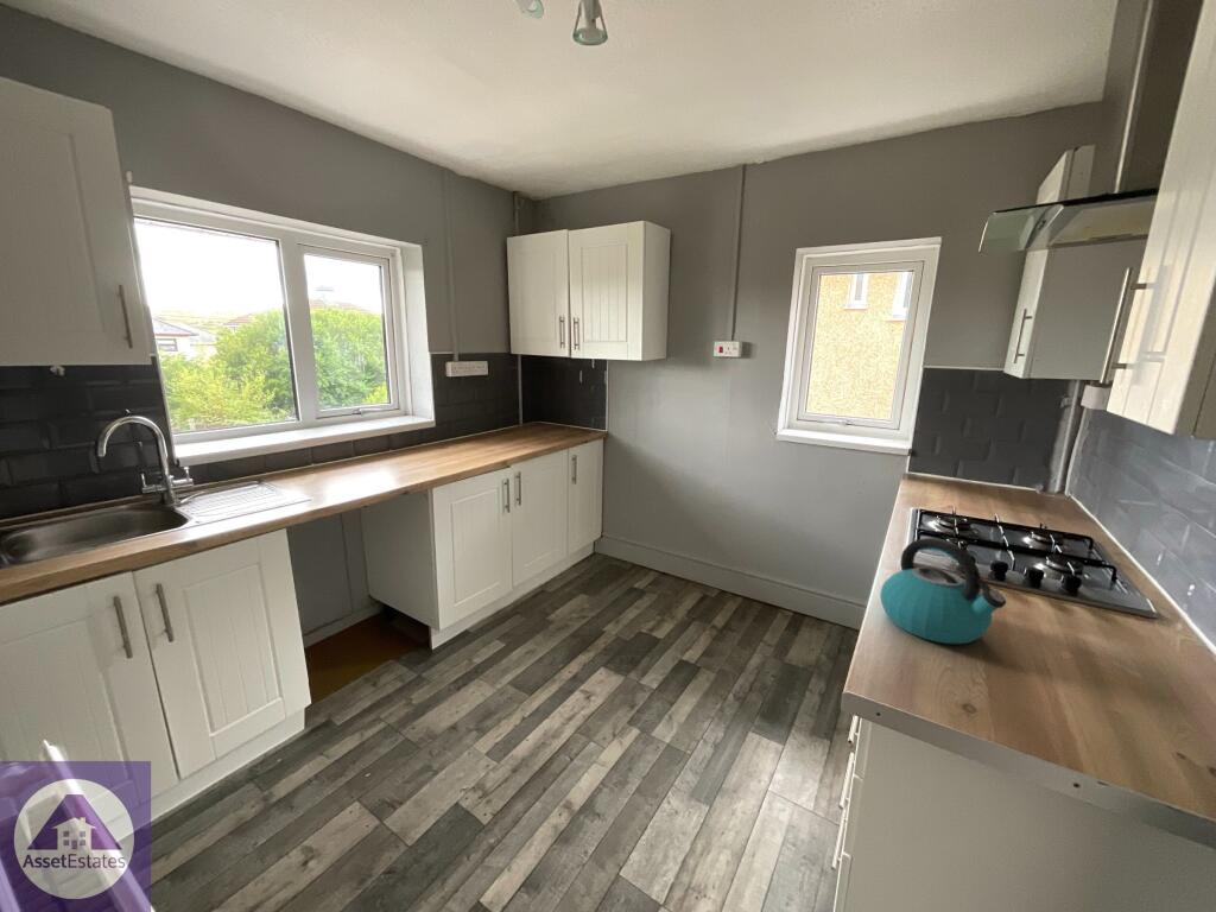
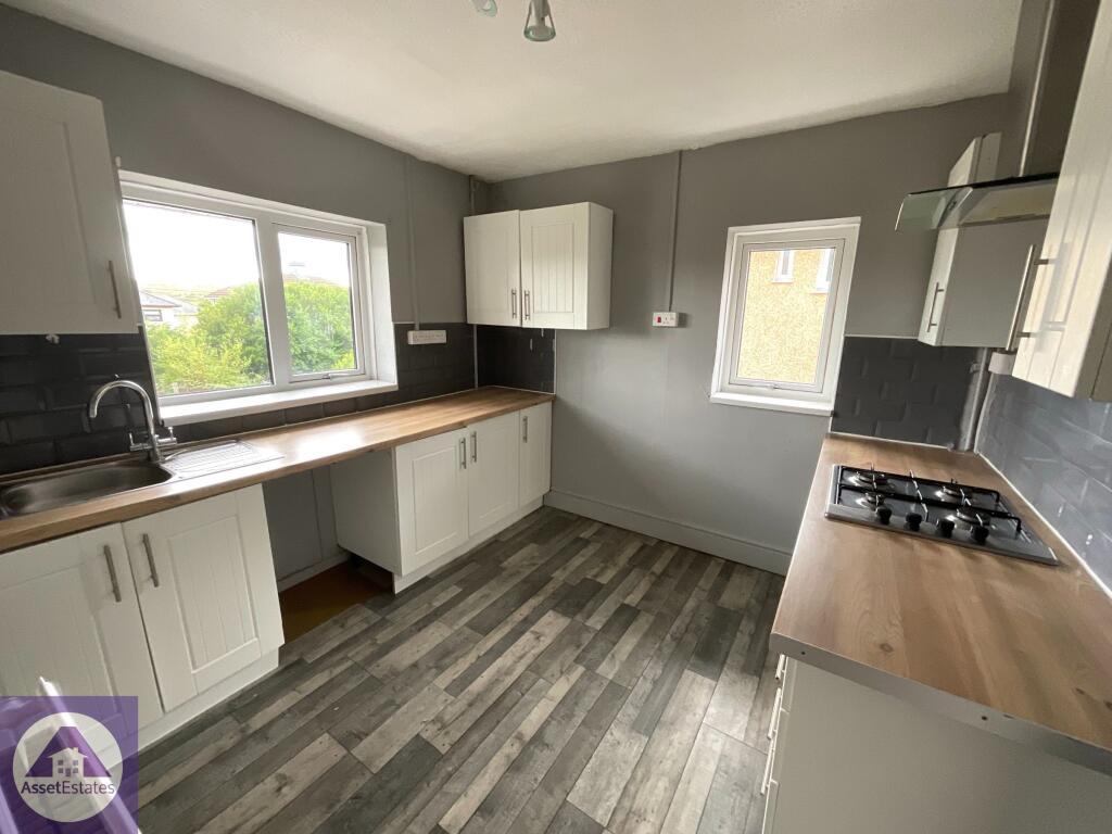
- kettle [879,537,1007,645]
